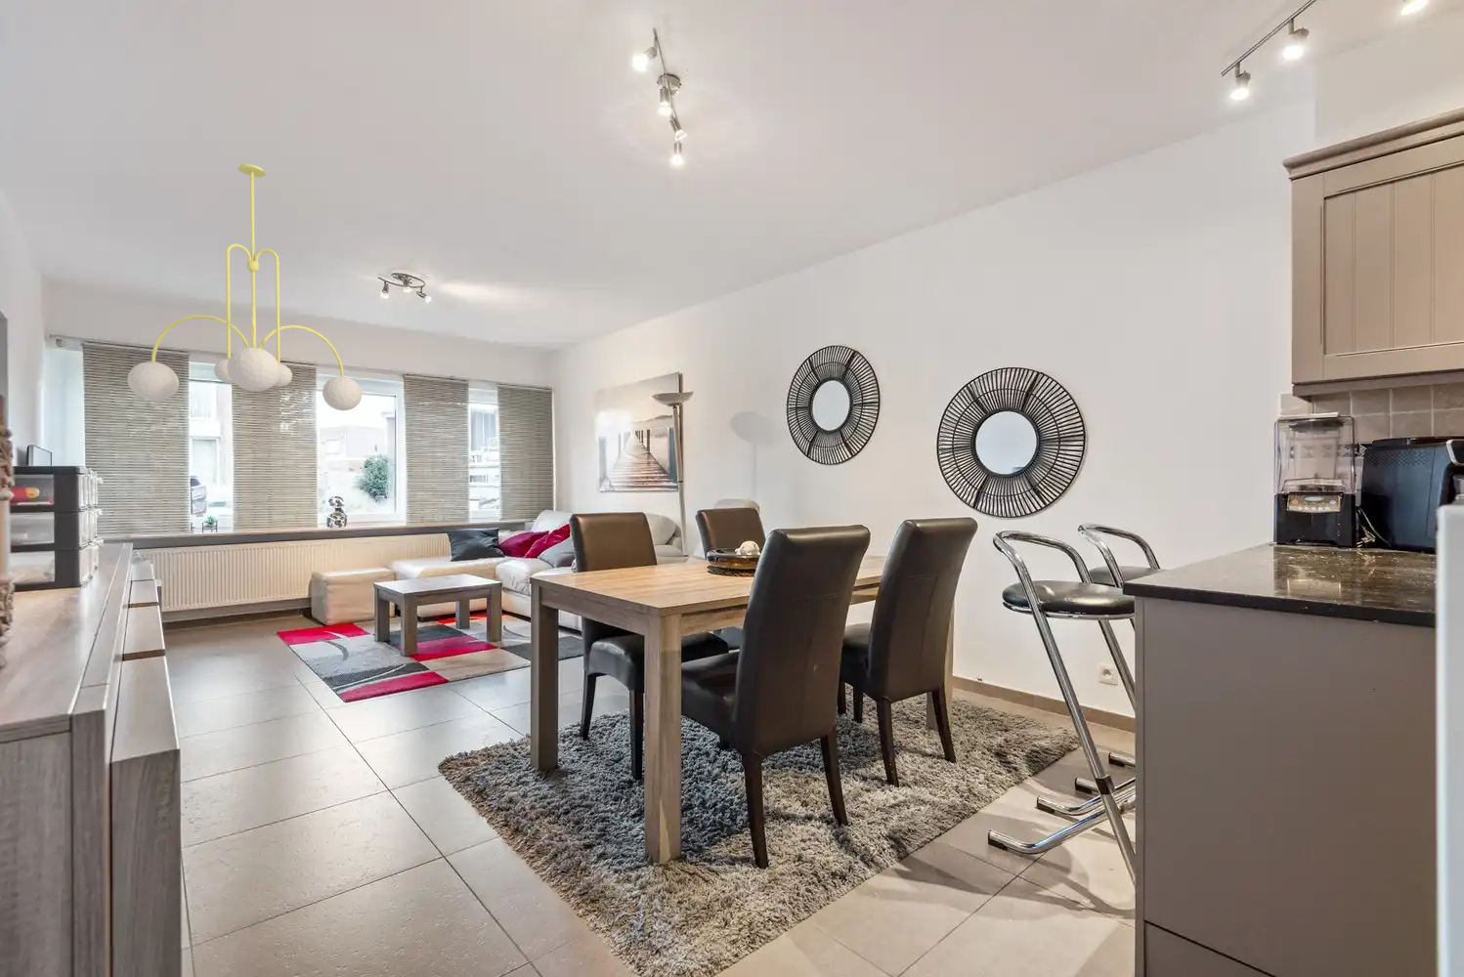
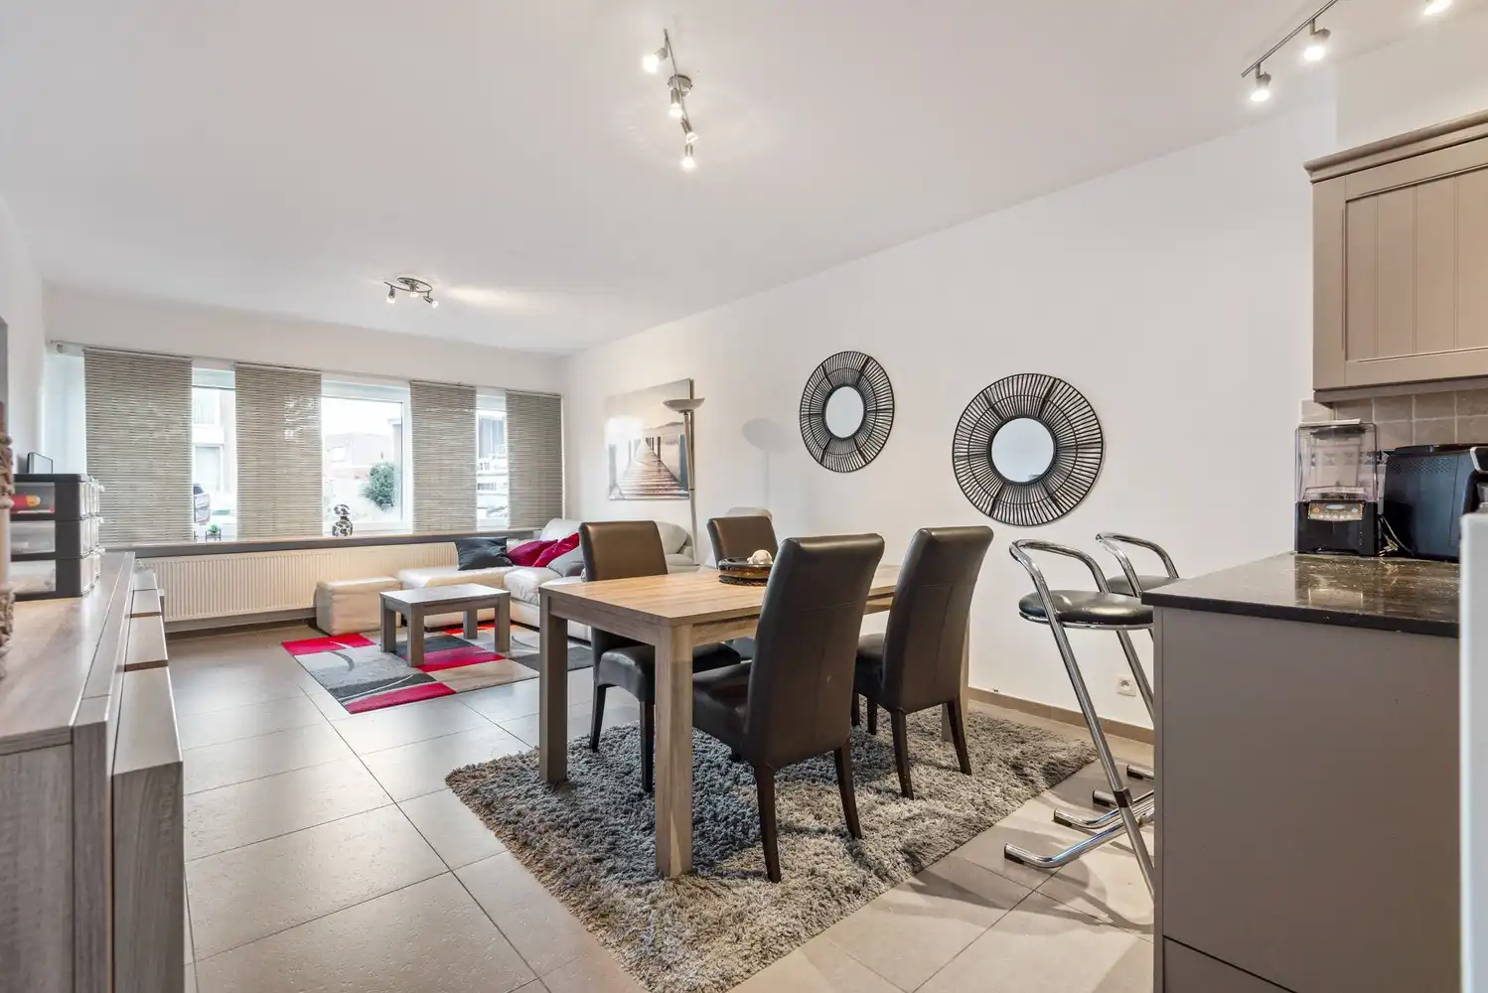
- chandelier [127,164,362,411]
